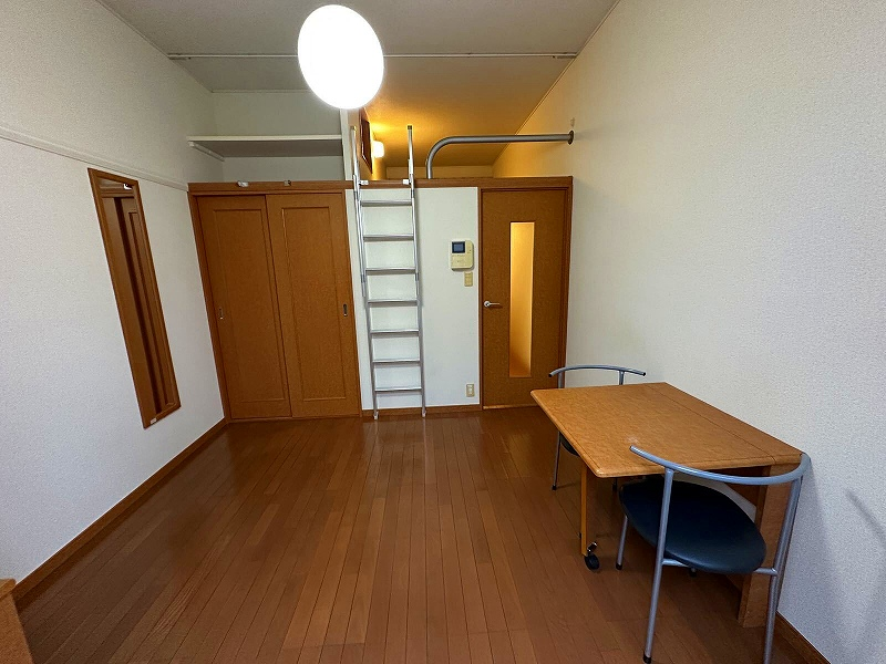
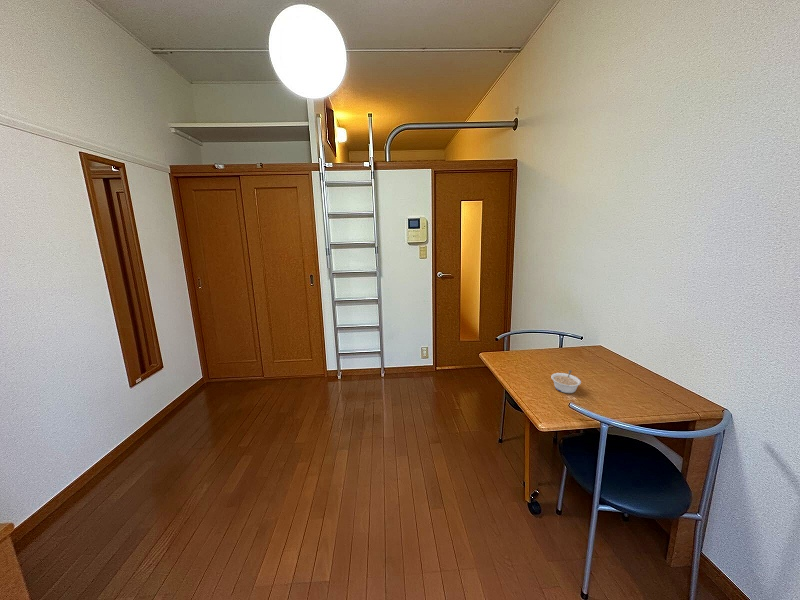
+ legume [550,369,582,394]
